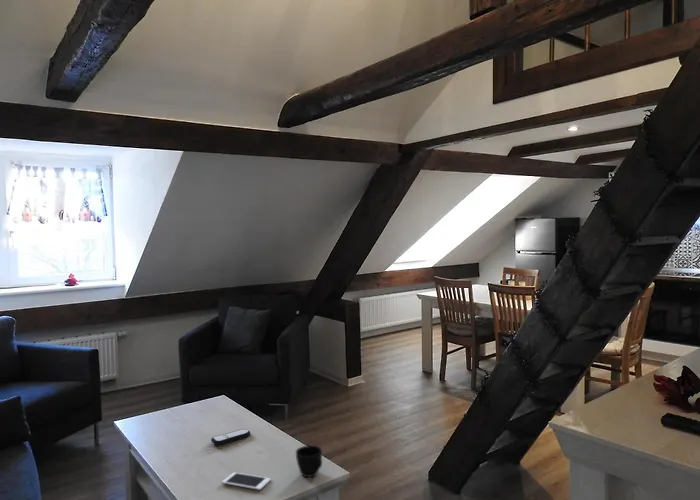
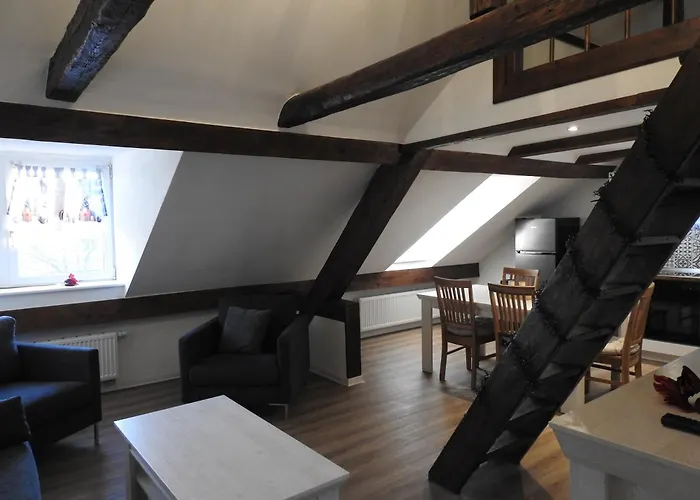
- remote control [210,428,251,446]
- cup [295,444,323,478]
- cell phone [221,472,272,491]
